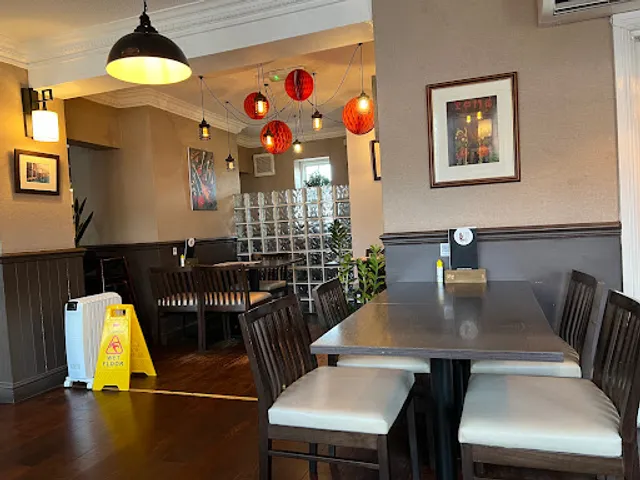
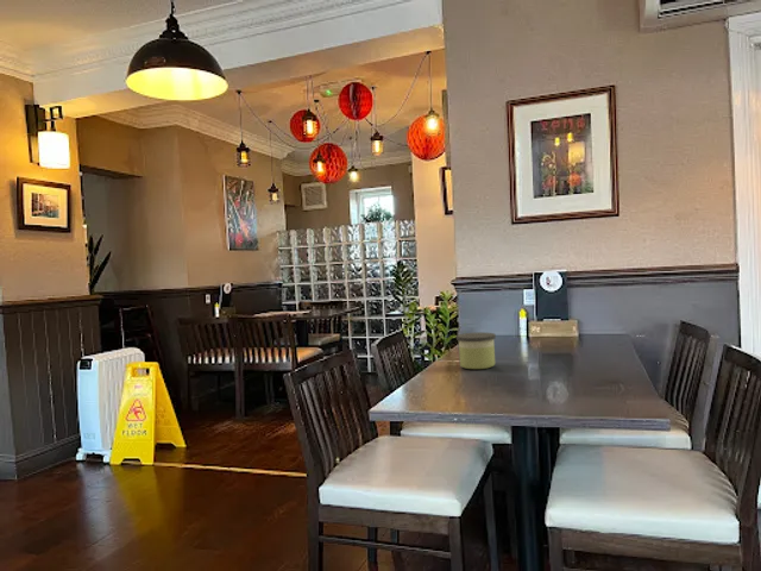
+ candle [455,331,497,370]
